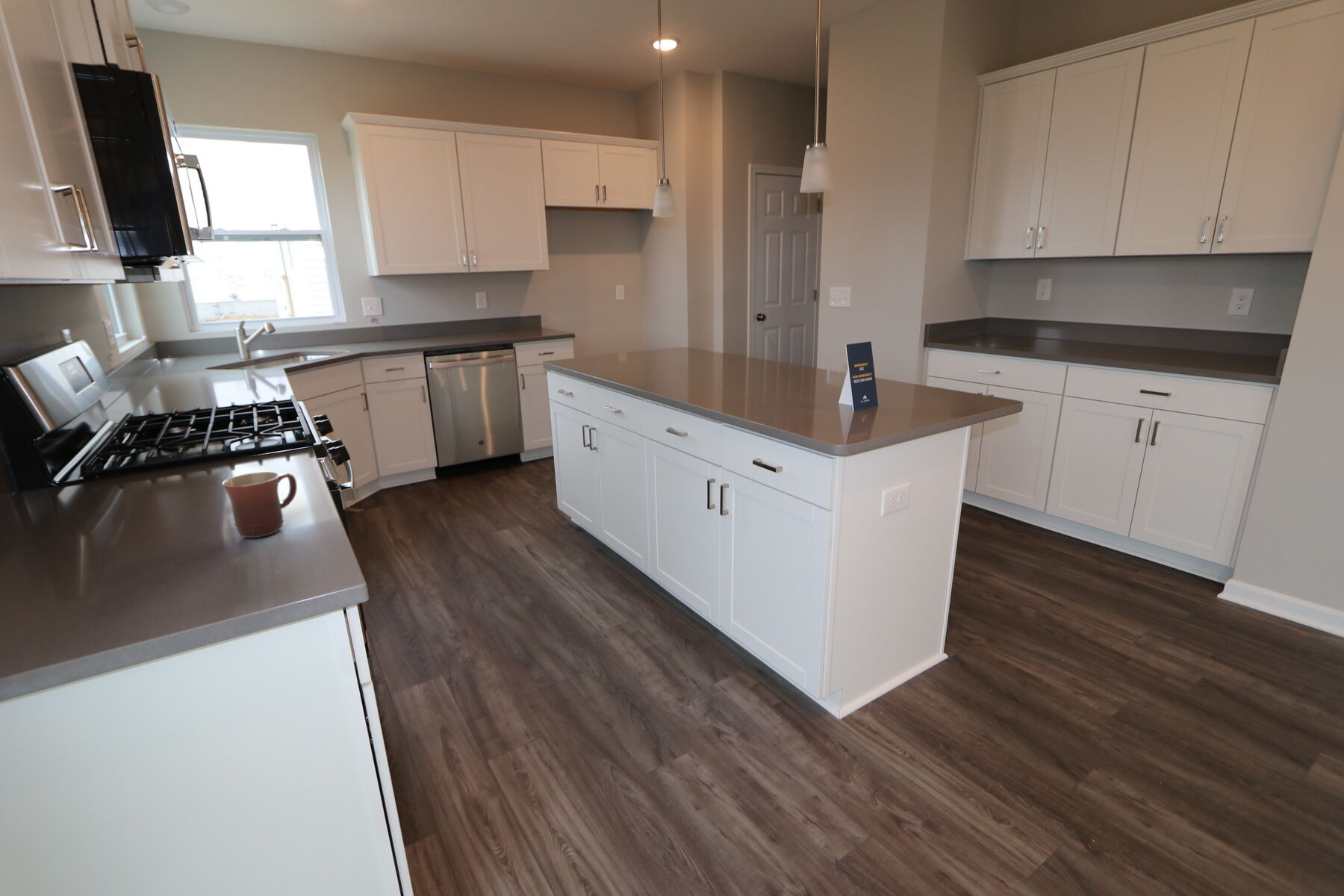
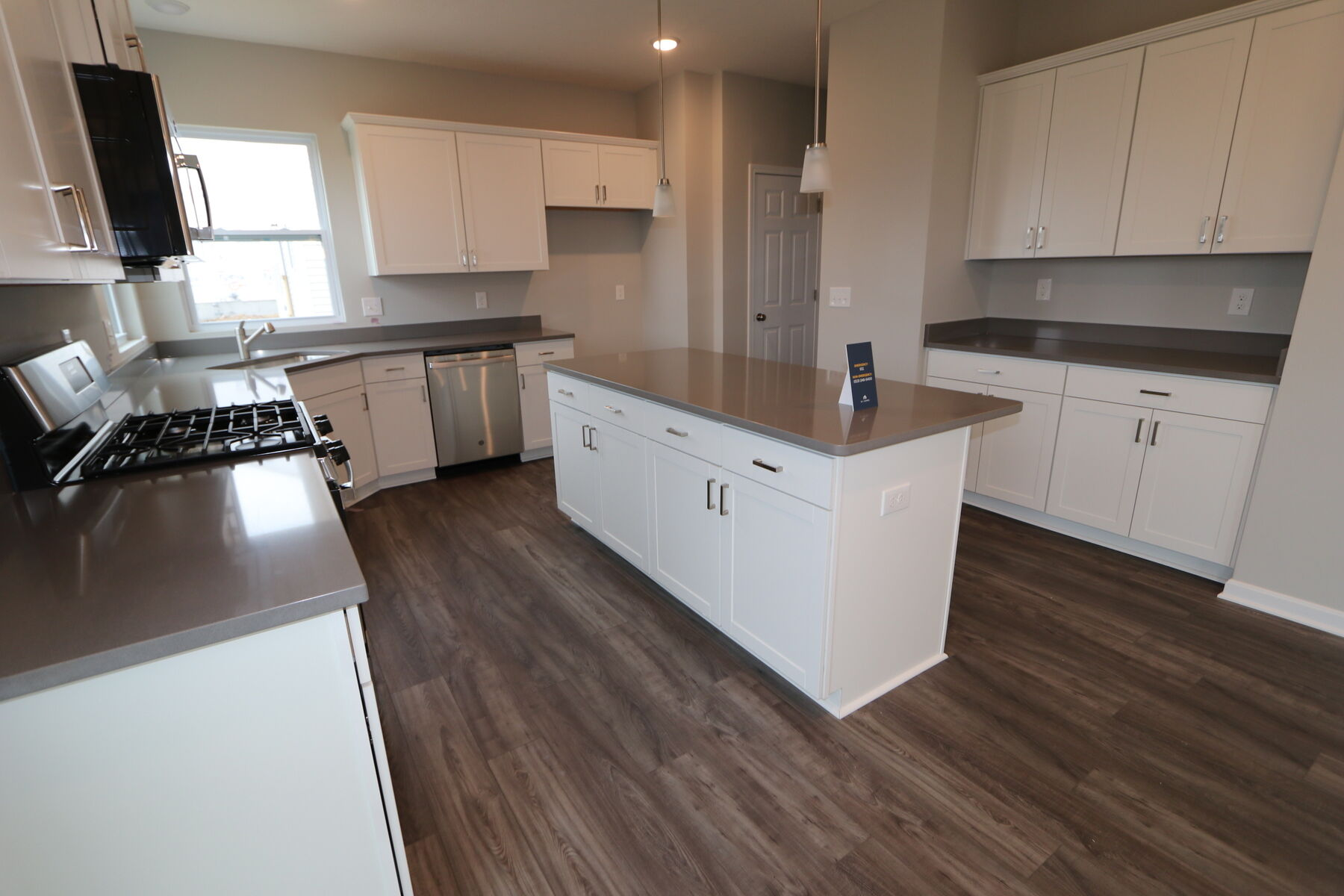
- mug [221,471,298,538]
